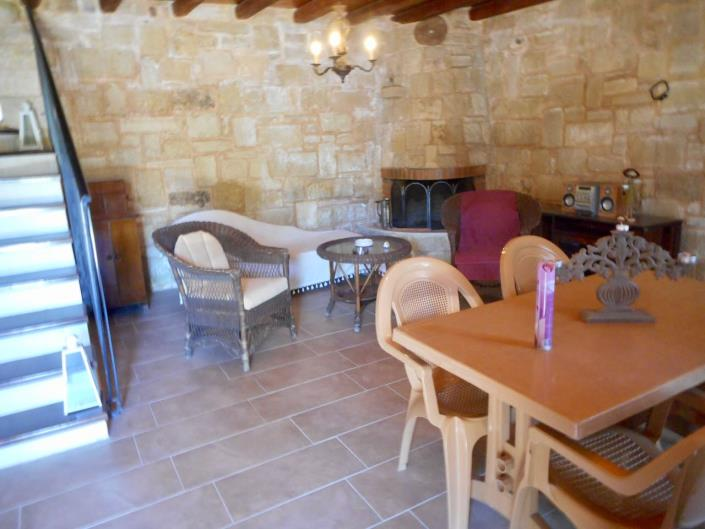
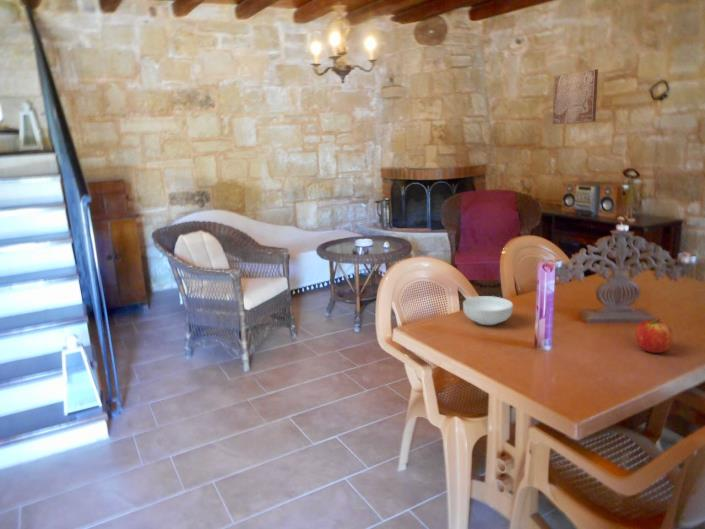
+ wall art [552,68,599,125]
+ apple [635,318,674,354]
+ cereal bowl [462,295,514,326]
